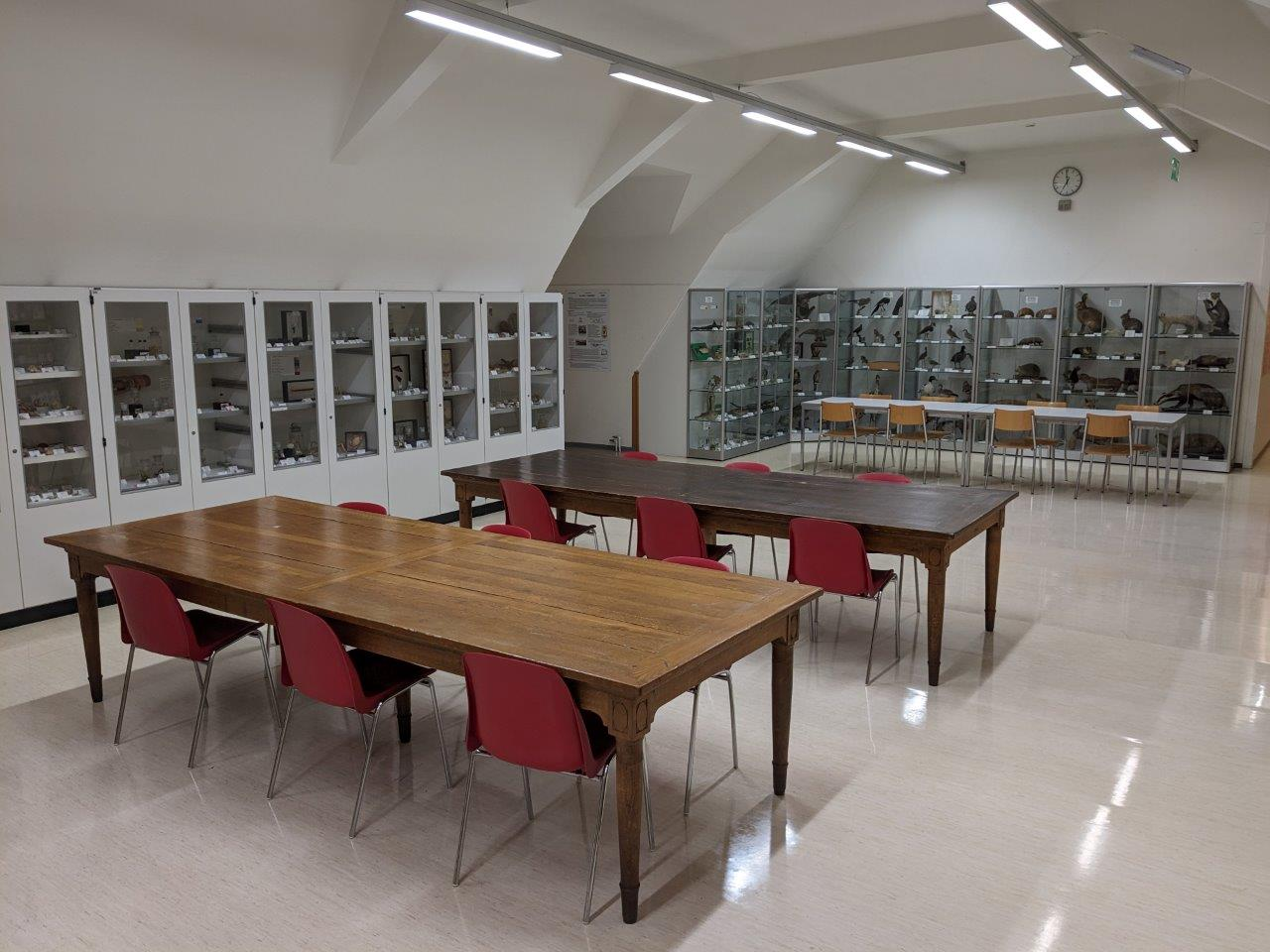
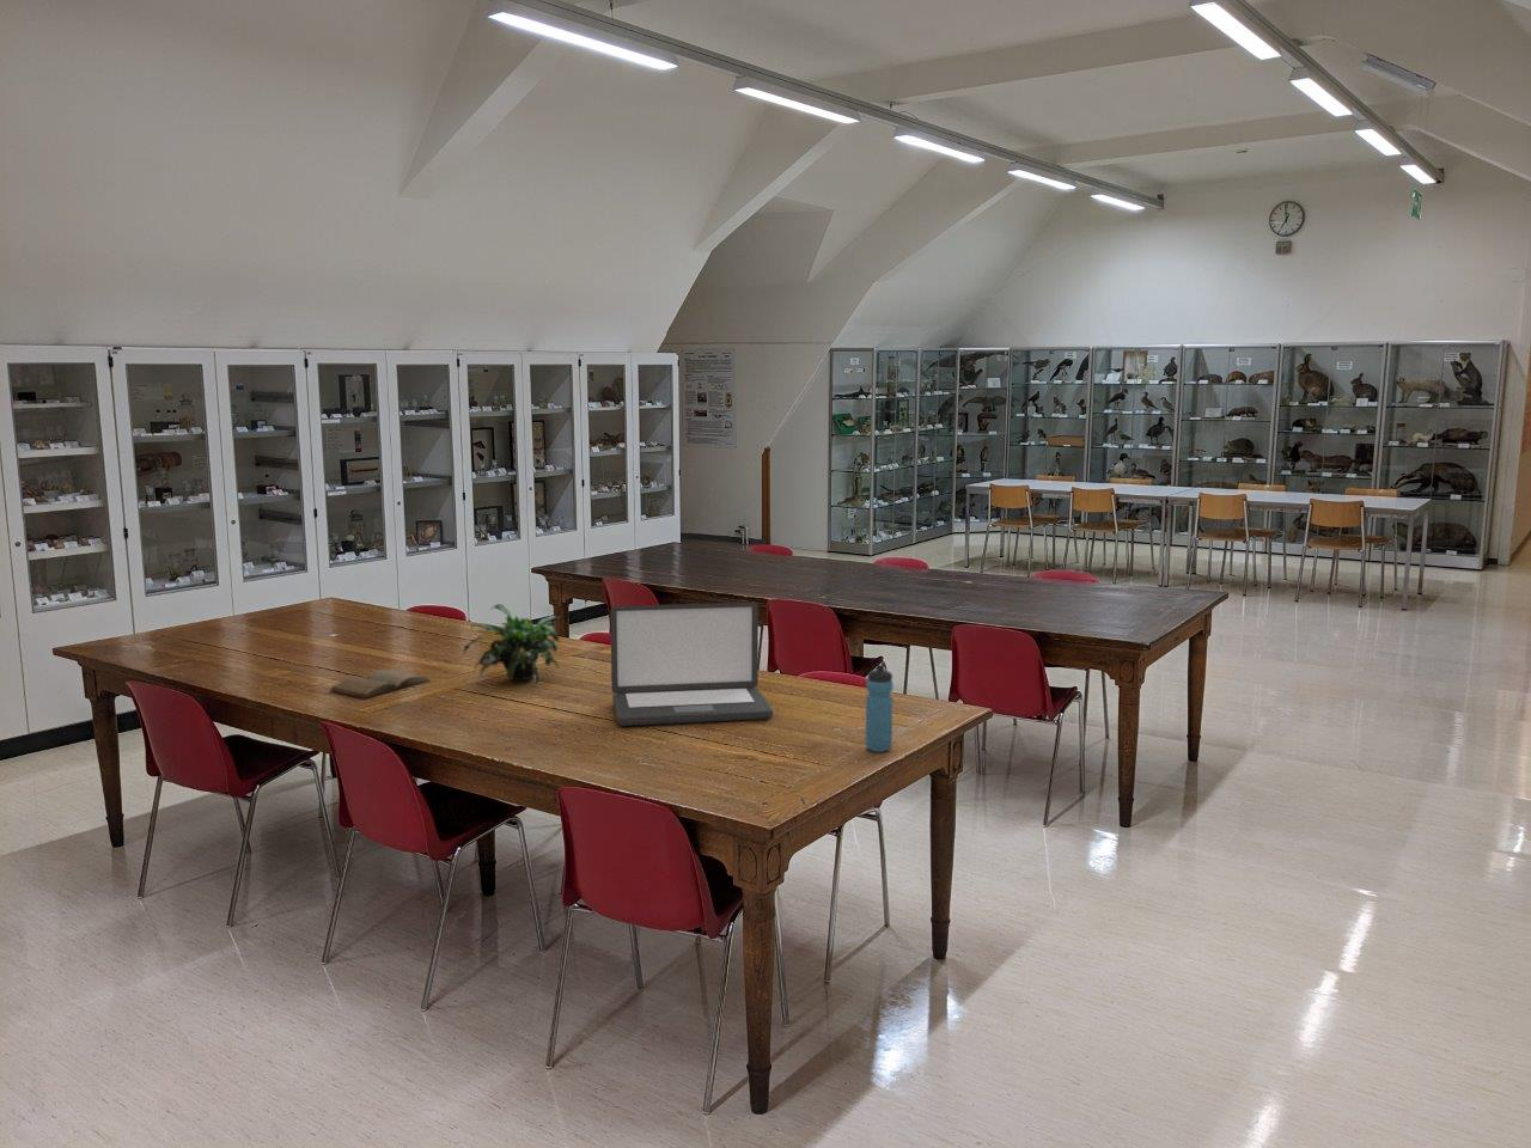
+ water bottle [863,663,894,754]
+ laptop [609,602,774,727]
+ book [328,668,430,699]
+ potted plant [463,603,561,689]
